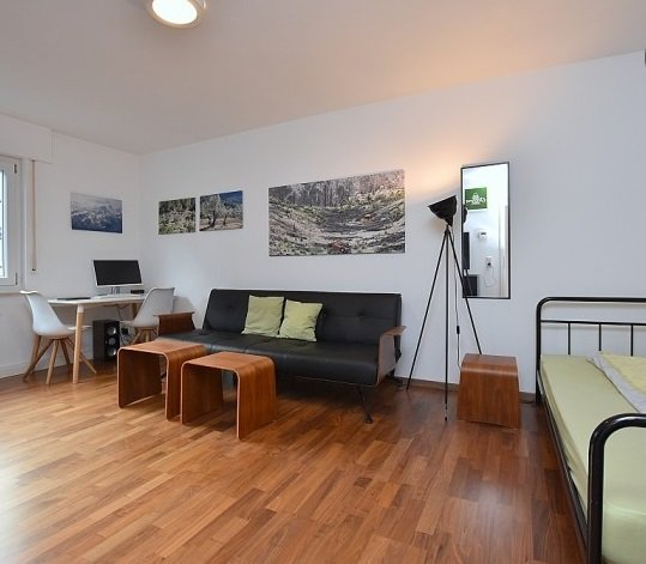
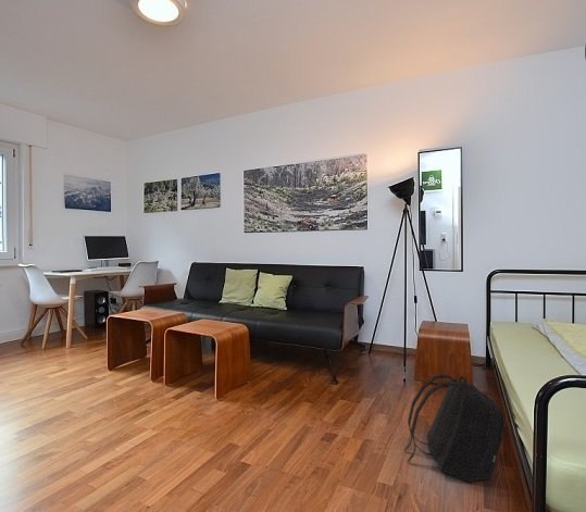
+ backpack [403,373,506,484]
